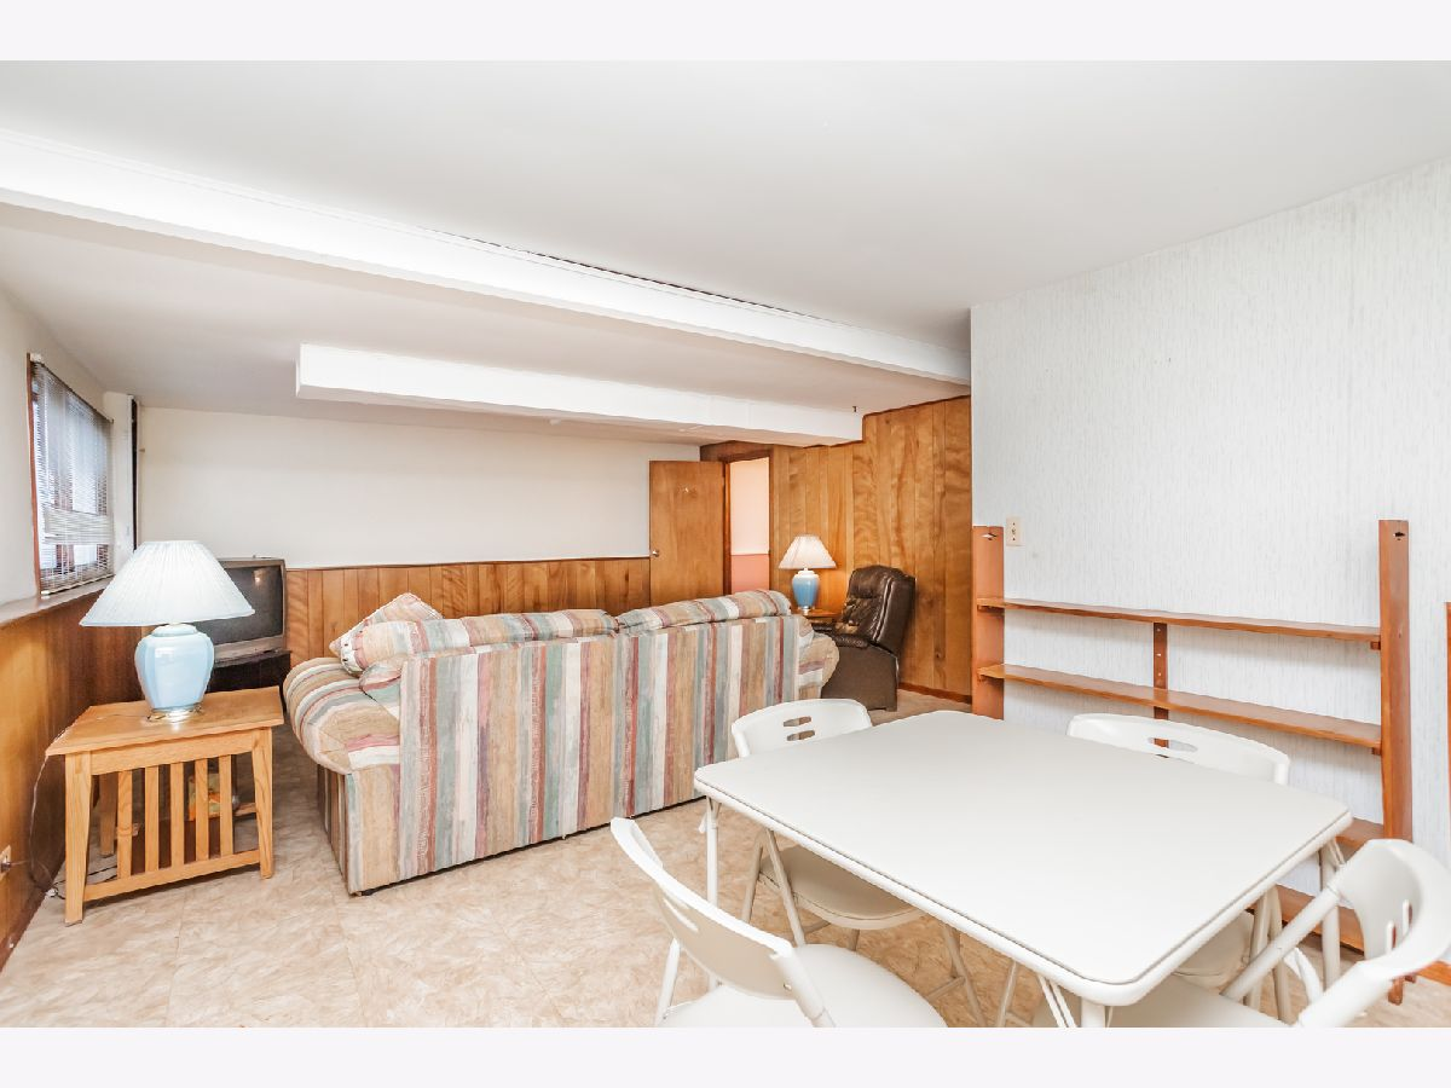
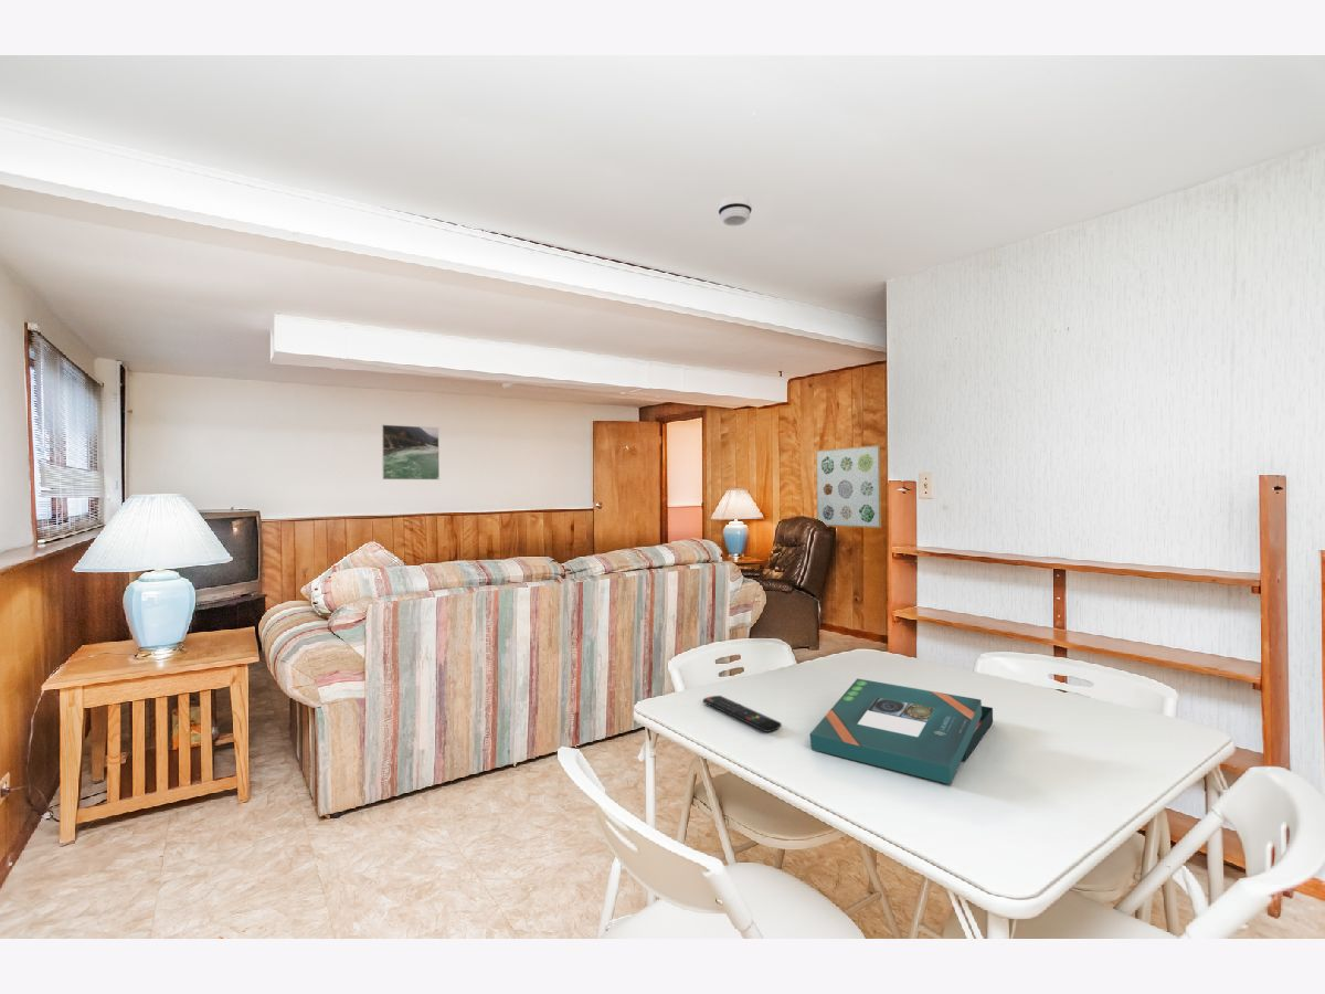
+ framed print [381,424,441,480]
+ wall art [815,444,882,529]
+ board game [809,677,994,785]
+ remote control [702,695,783,733]
+ smoke detector [718,193,753,226]
